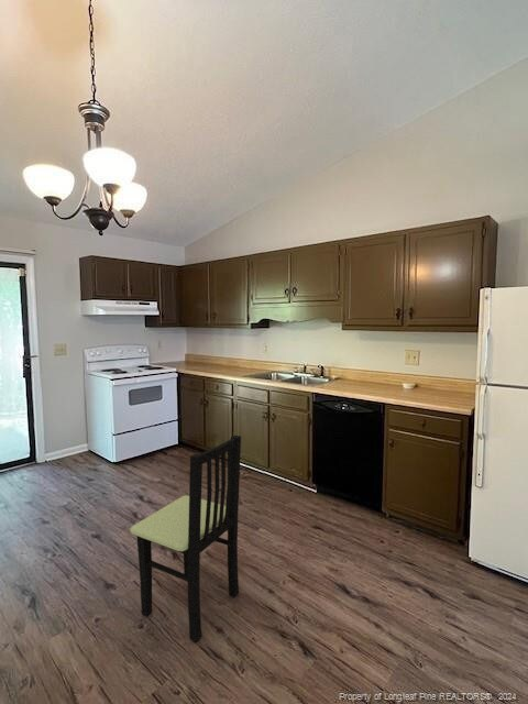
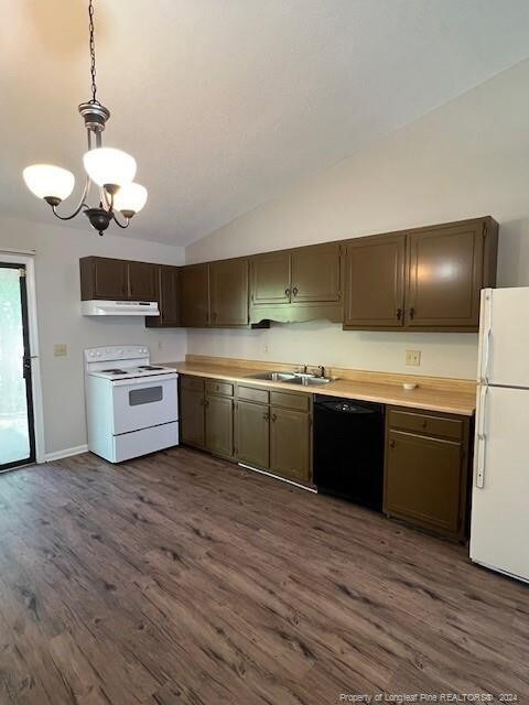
- dining chair [129,435,242,644]
